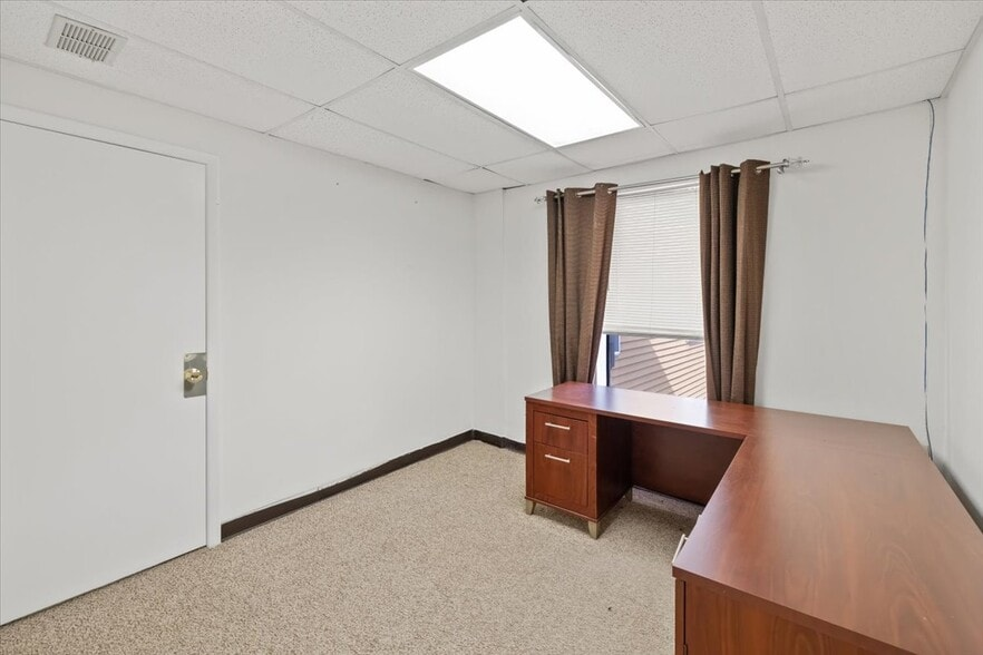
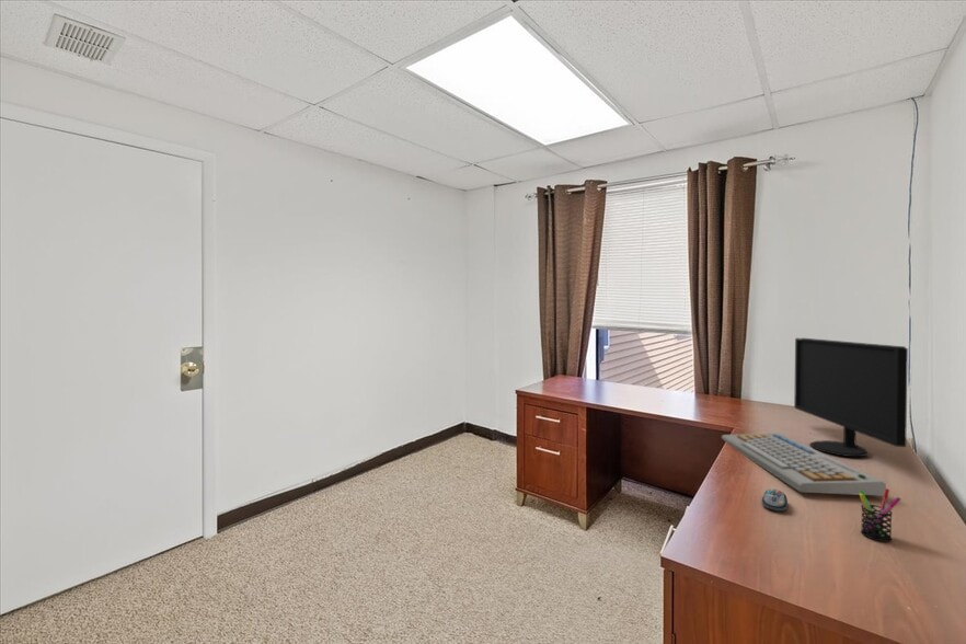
+ keyboard [721,433,887,497]
+ computer mouse [760,488,789,513]
+ computer monitor [793,337,909,458]
+ pen holder [859,487,901,543]
